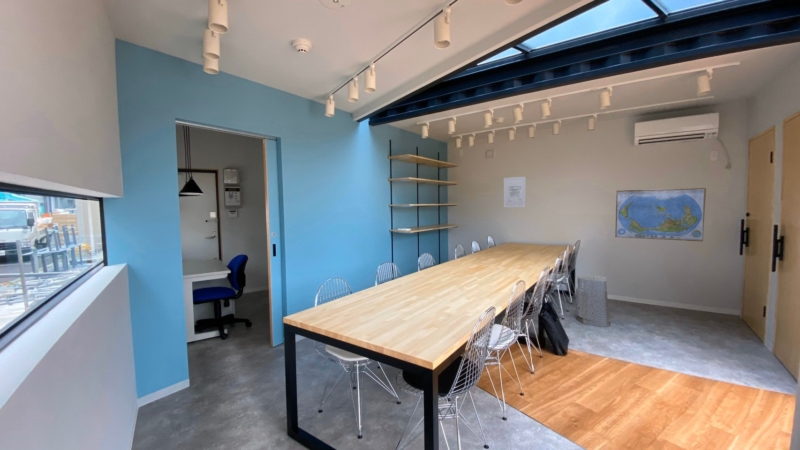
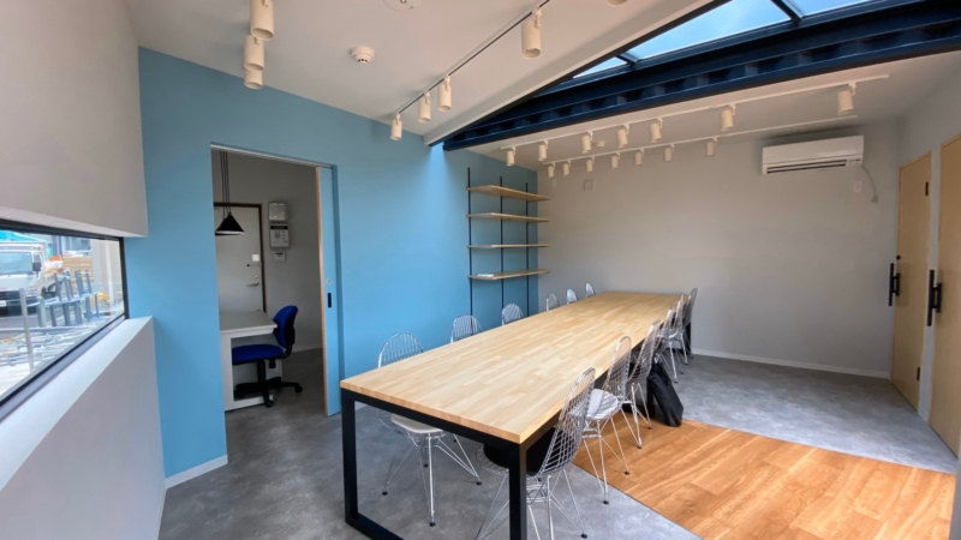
- air purifier [575,274,611,328]
- wall art [503,176,527,208]
- world map [614,187,707,242]
